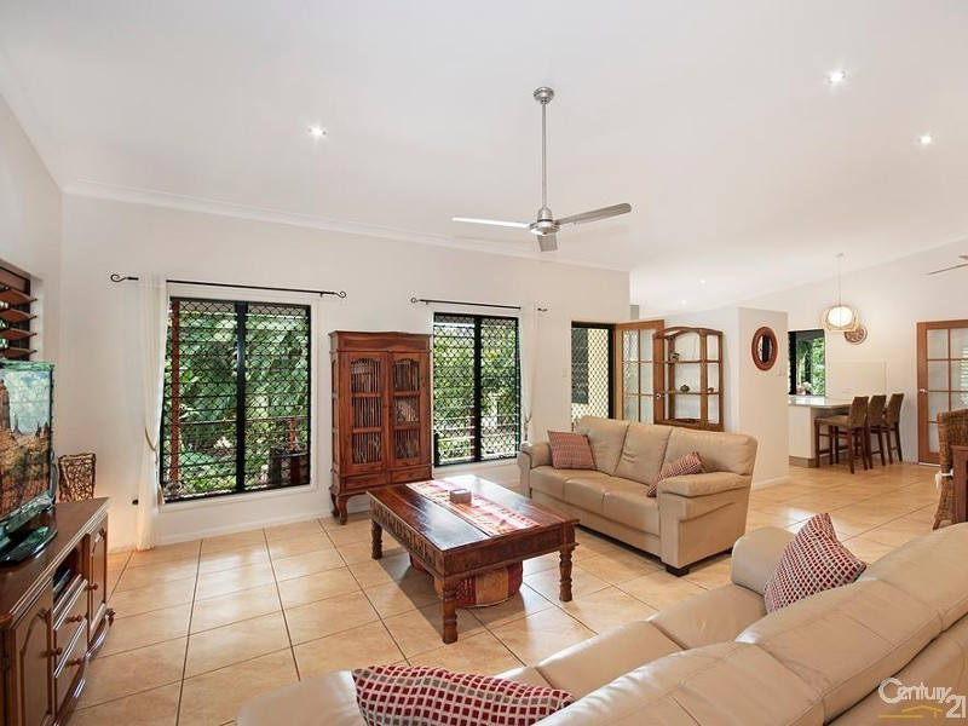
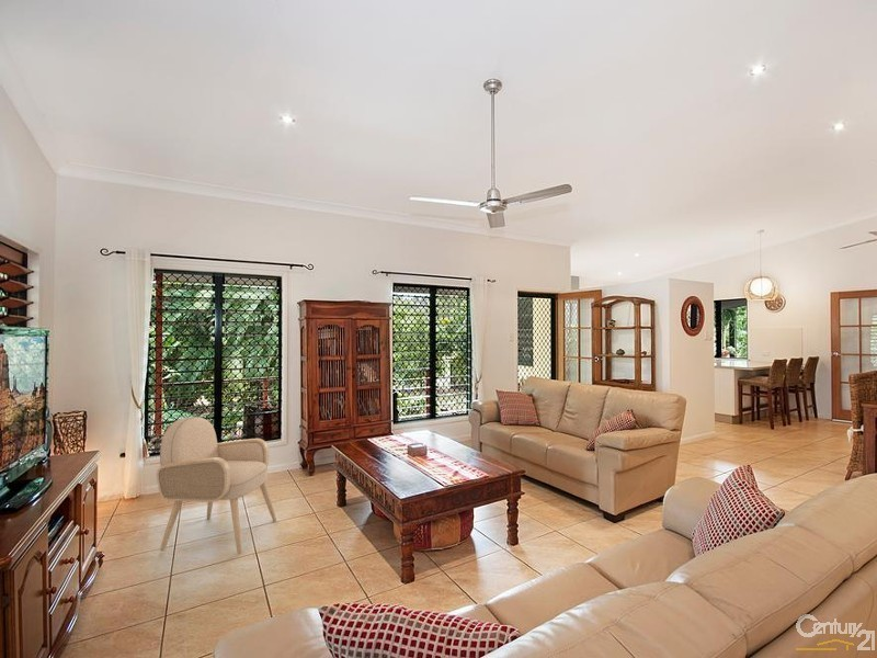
+ armchair [156,416,277,555]
